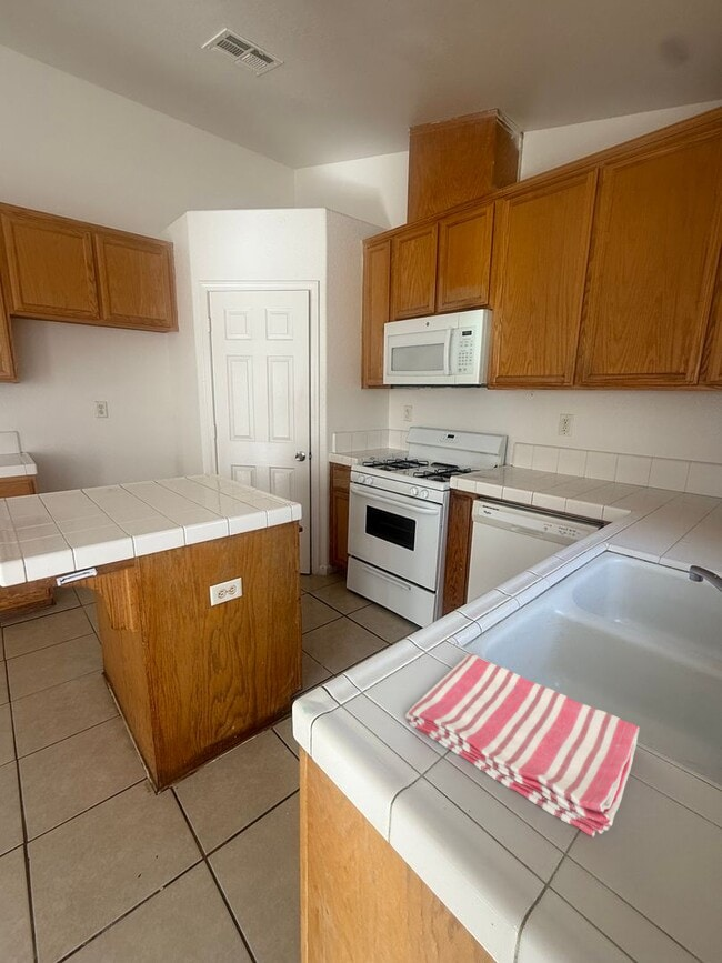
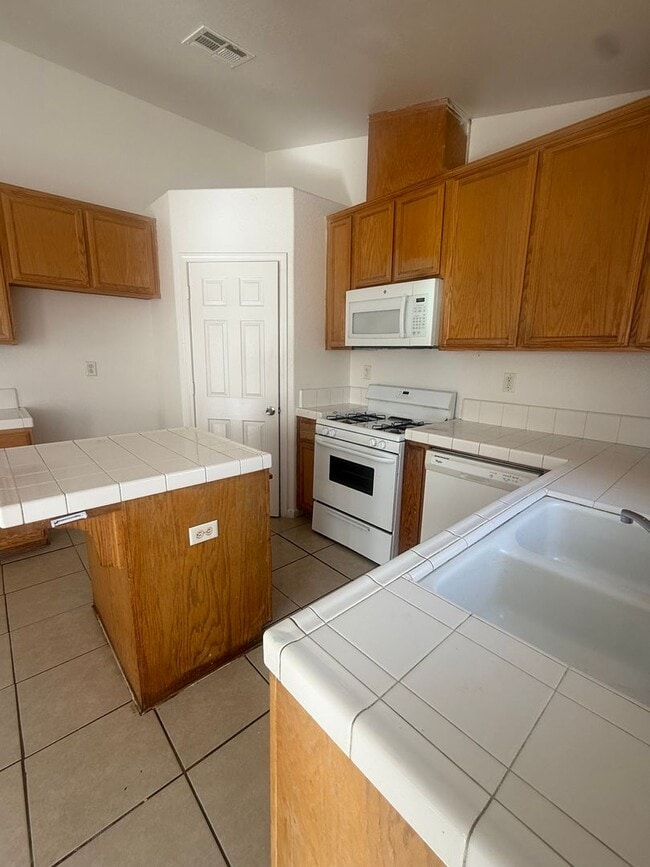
- dish towel [404,653,641,839]
